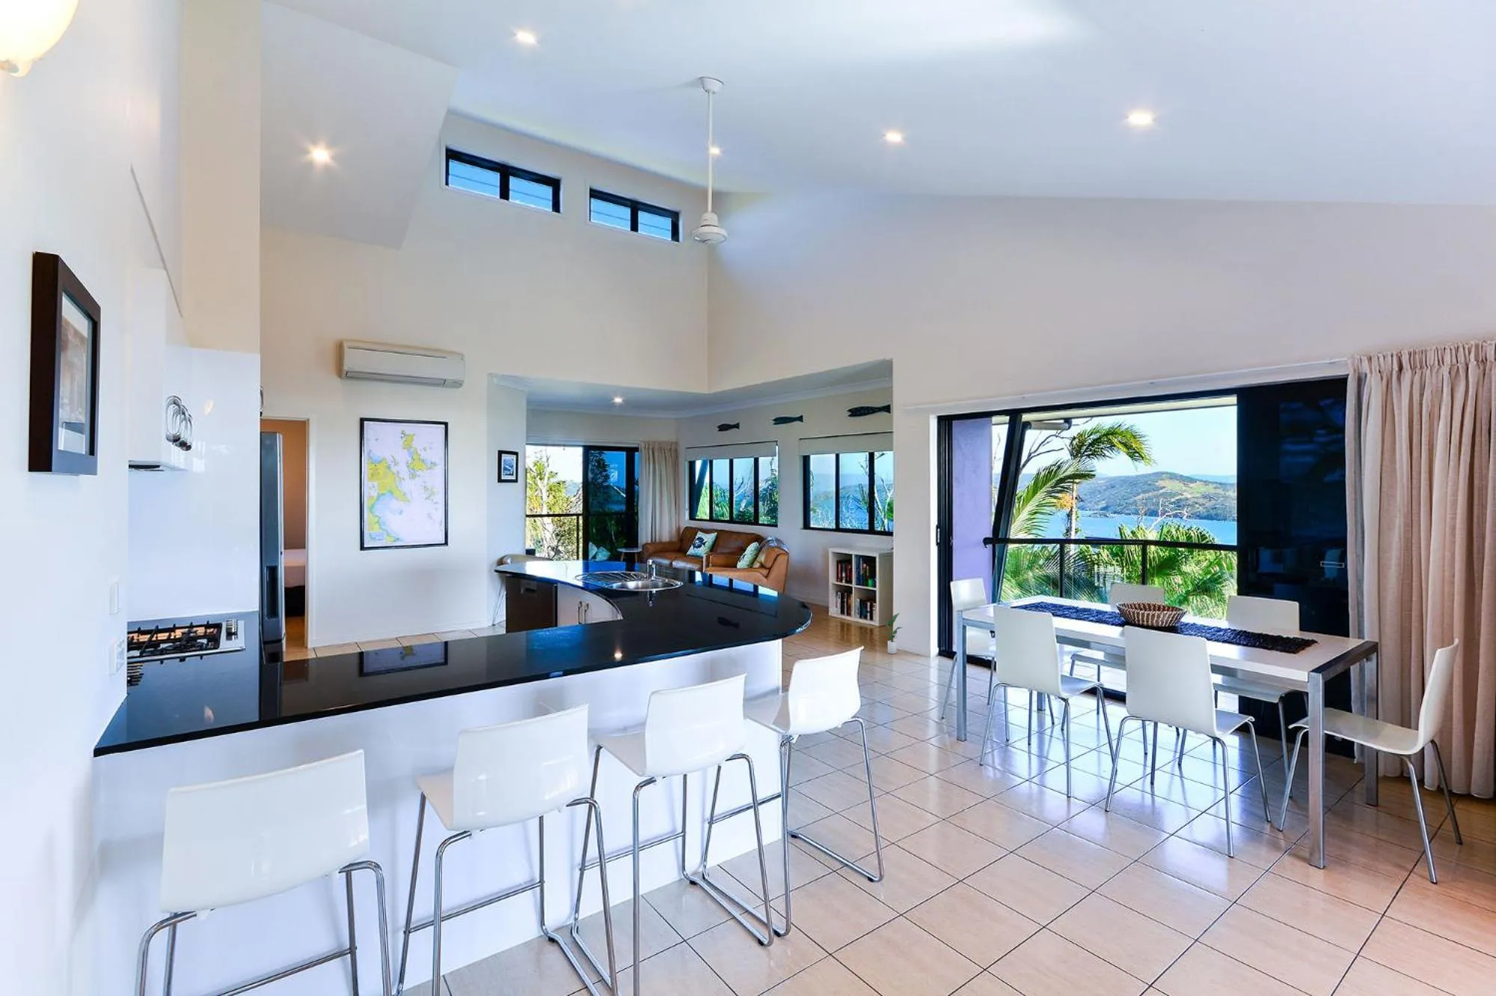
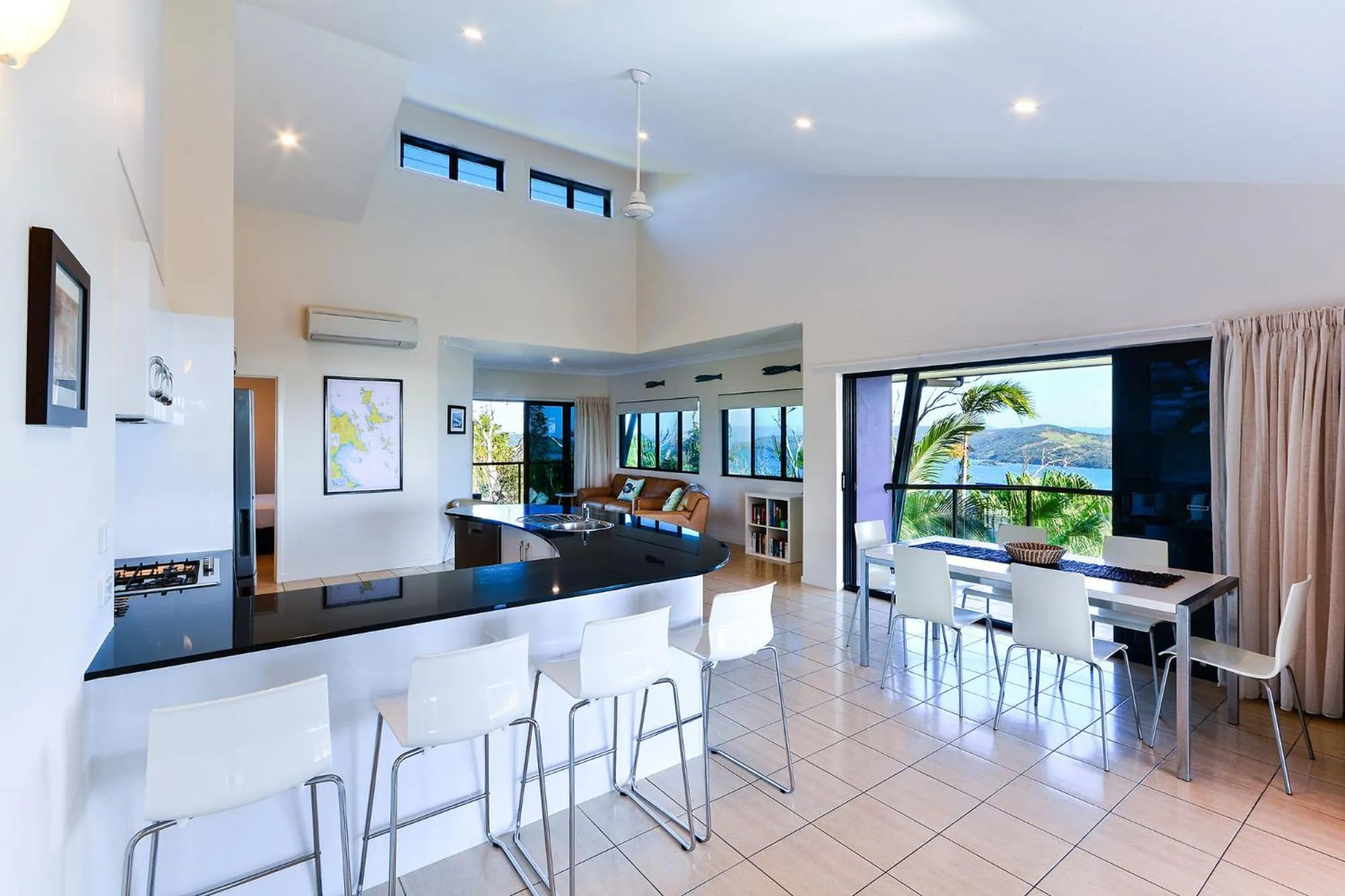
- potted plant [881,612,903,655]
